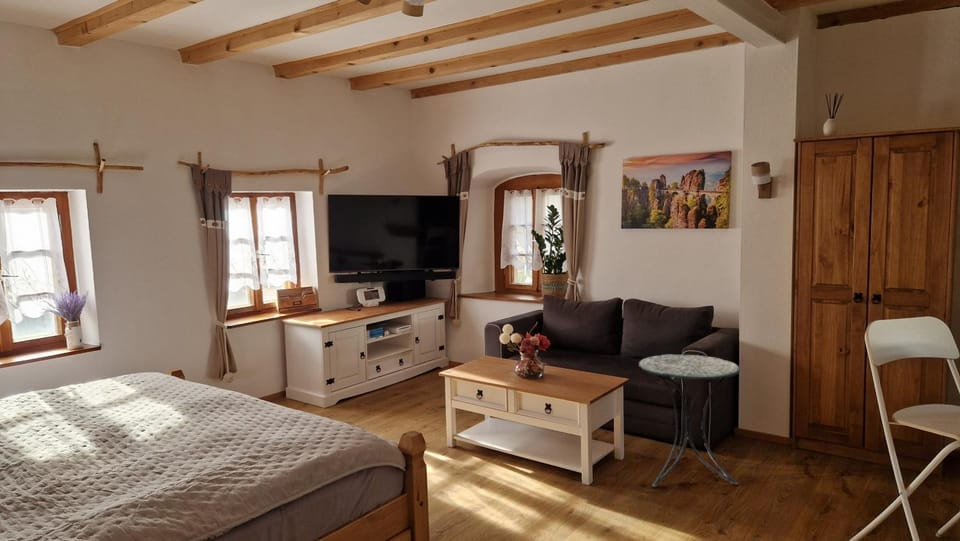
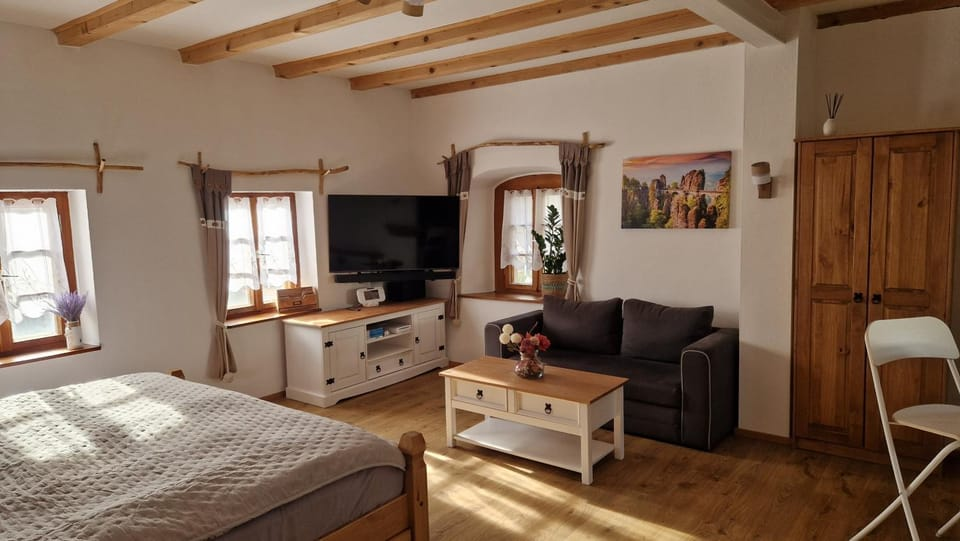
- side table [638,353,741,488]
